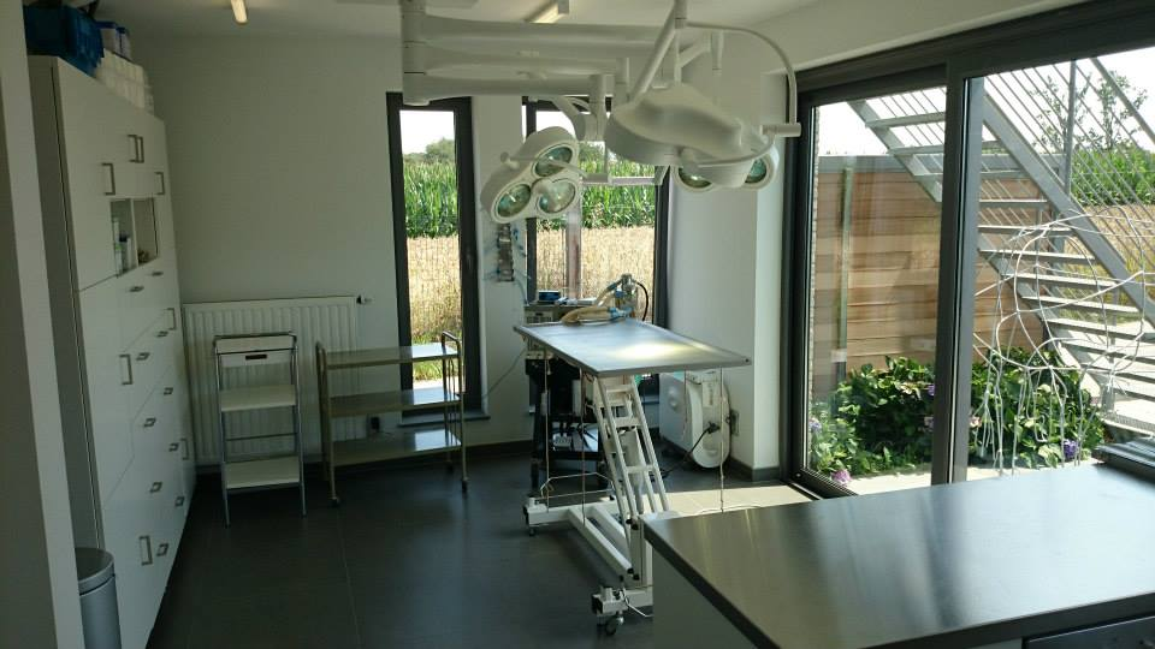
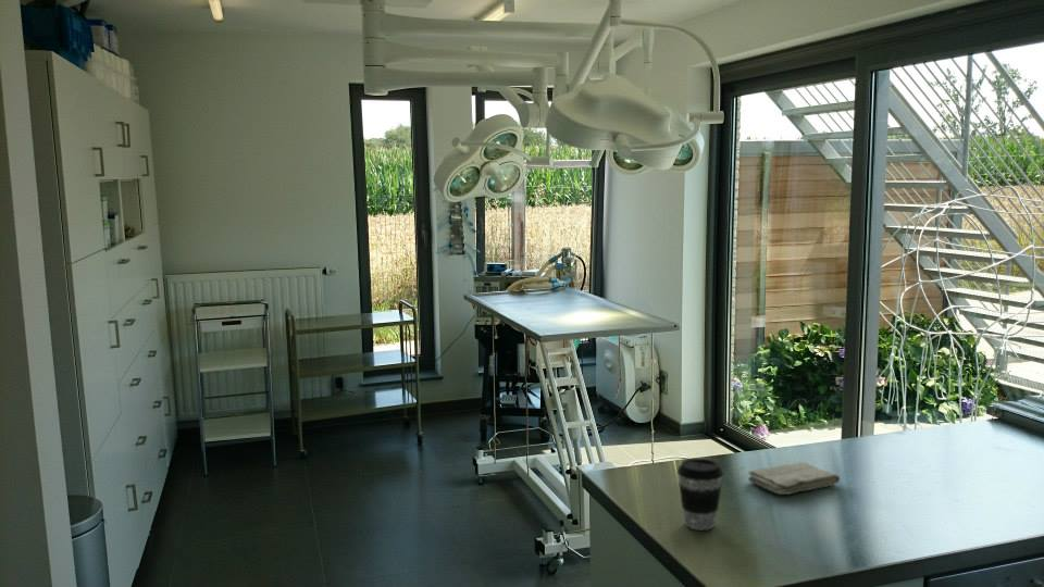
+ washcloth [747,461,841,496]
+ coffee cup [676,458,724,532]
